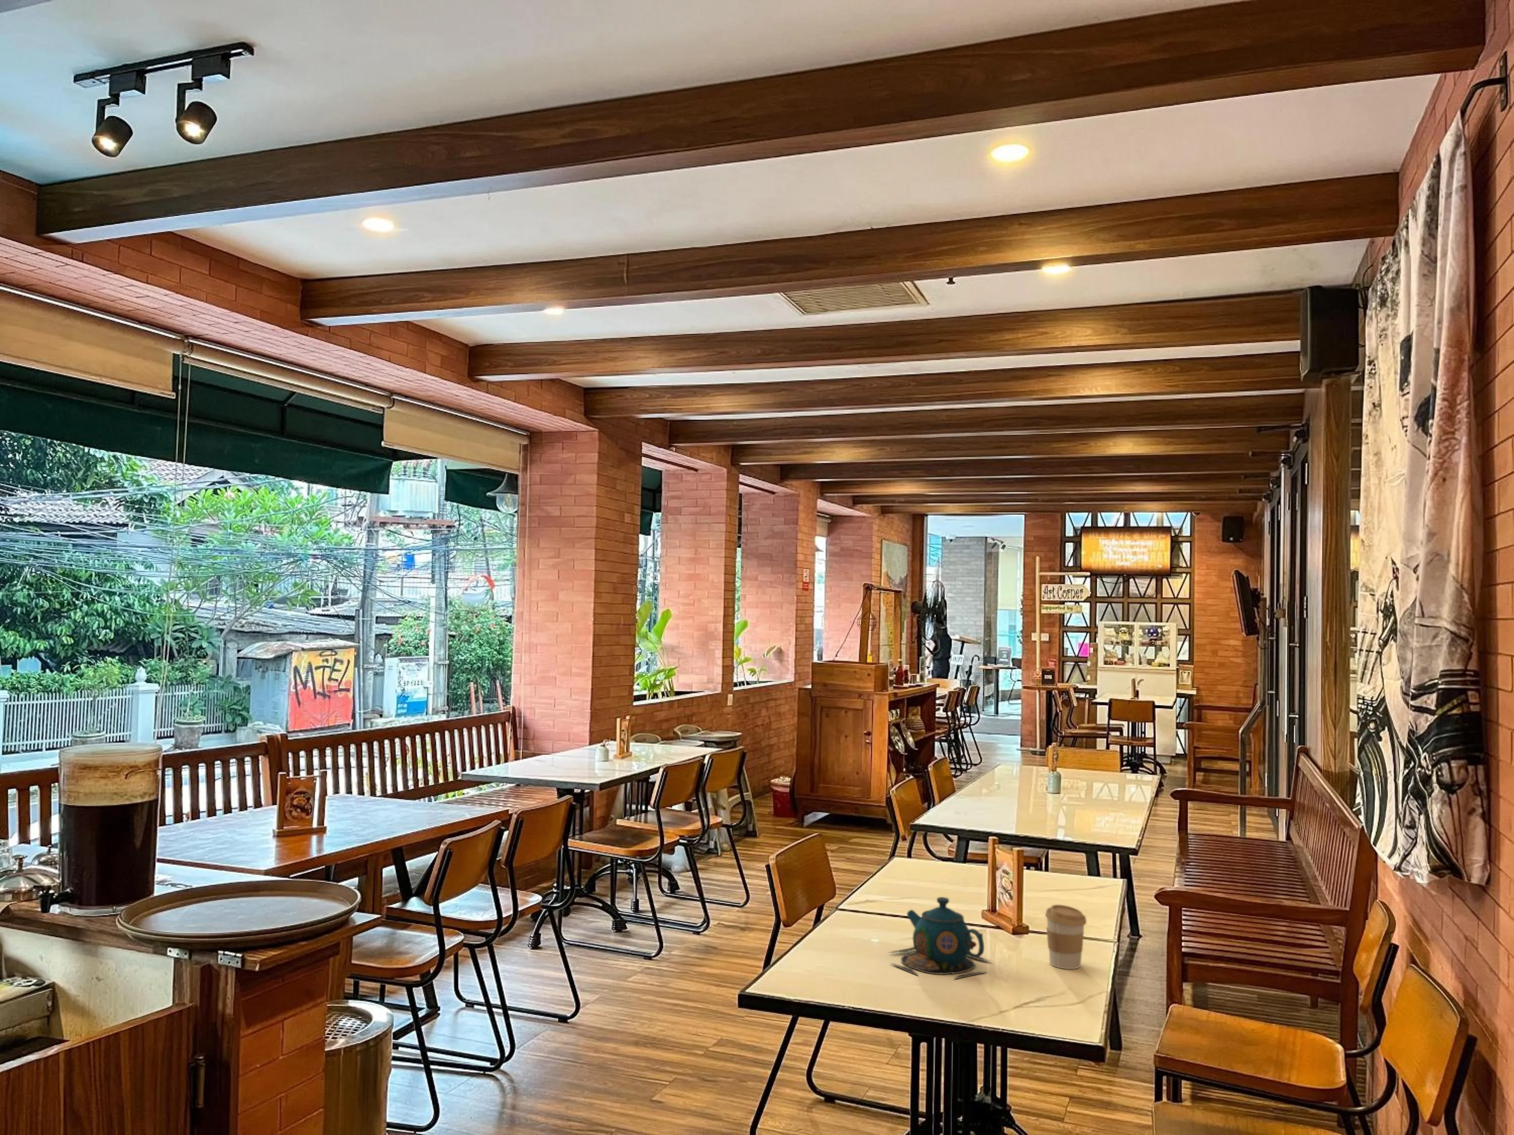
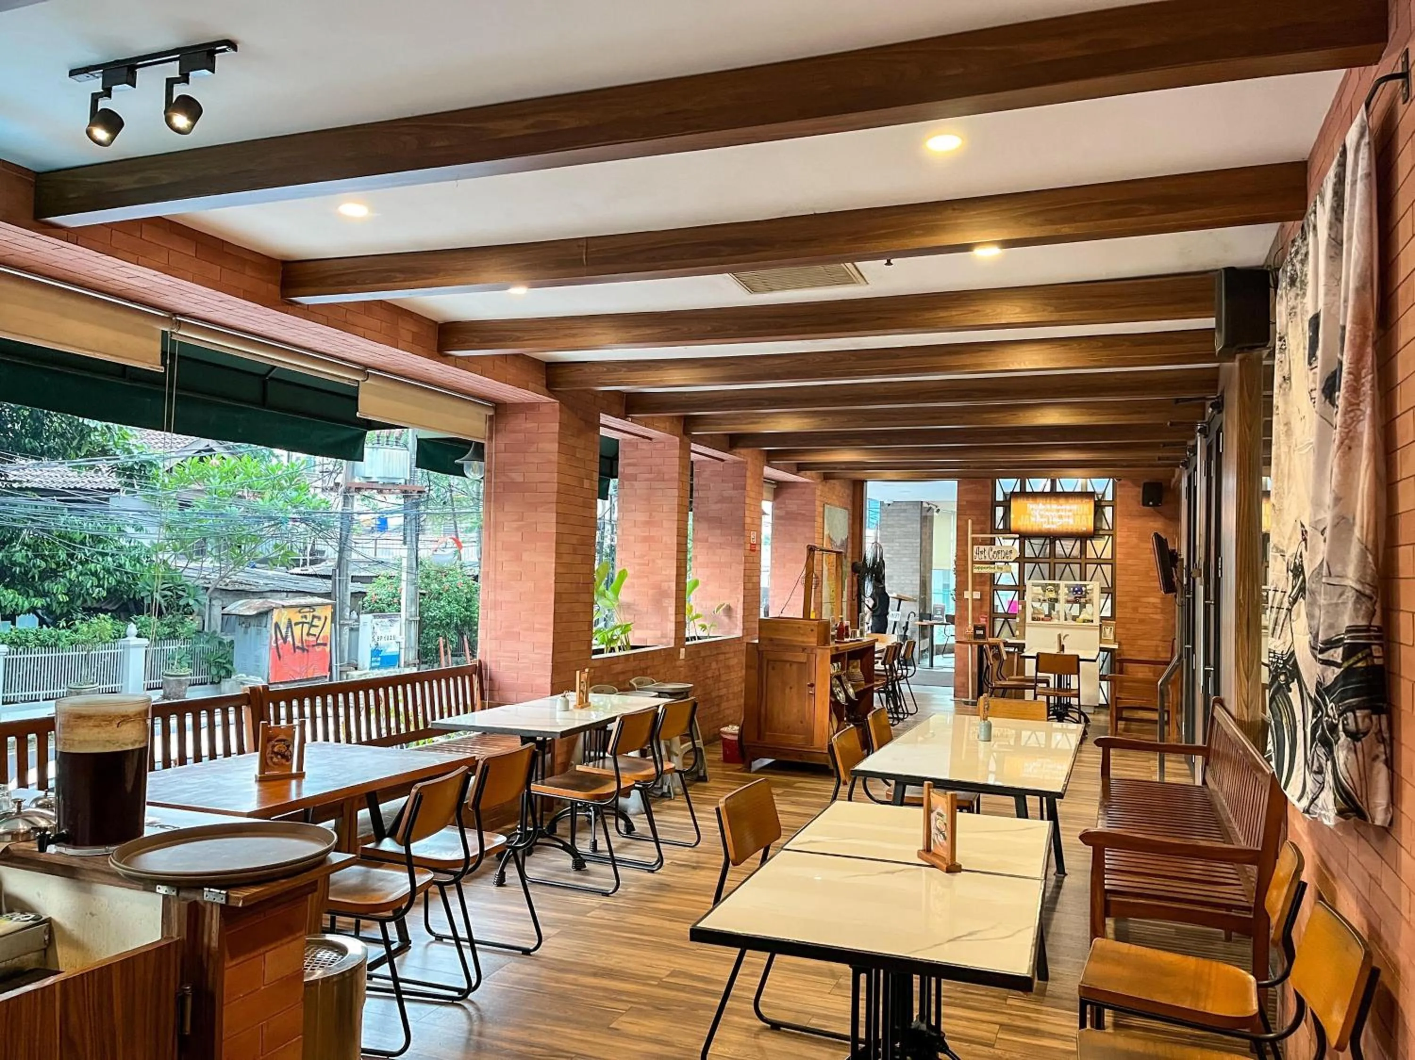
- teapot [887,897,992,980]
- coffee cup [1044,904,1087,969]
